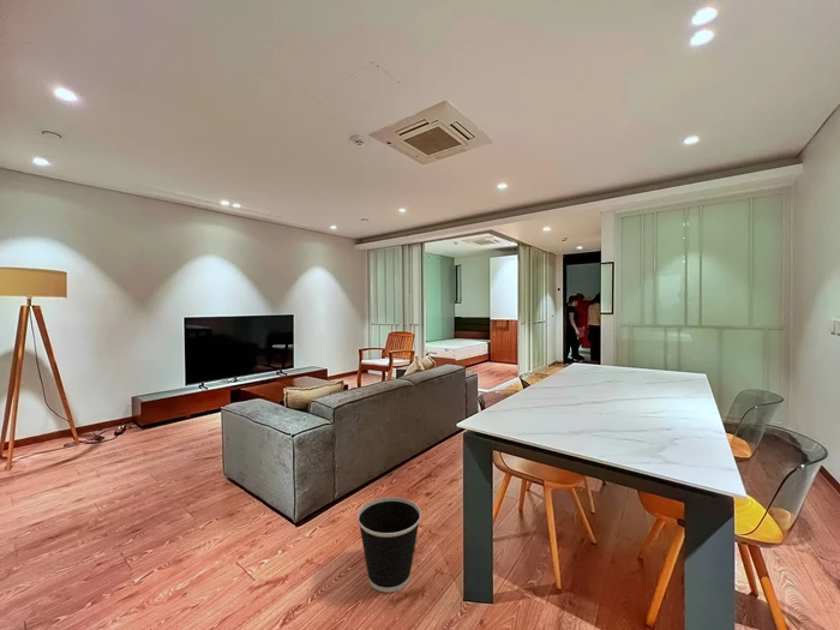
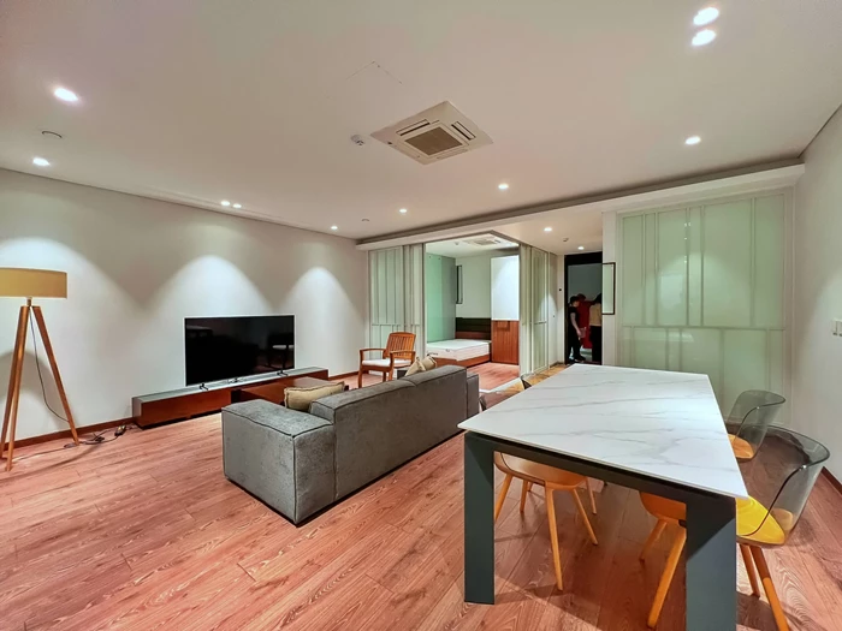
- wastebasket [356,496,422,594]
